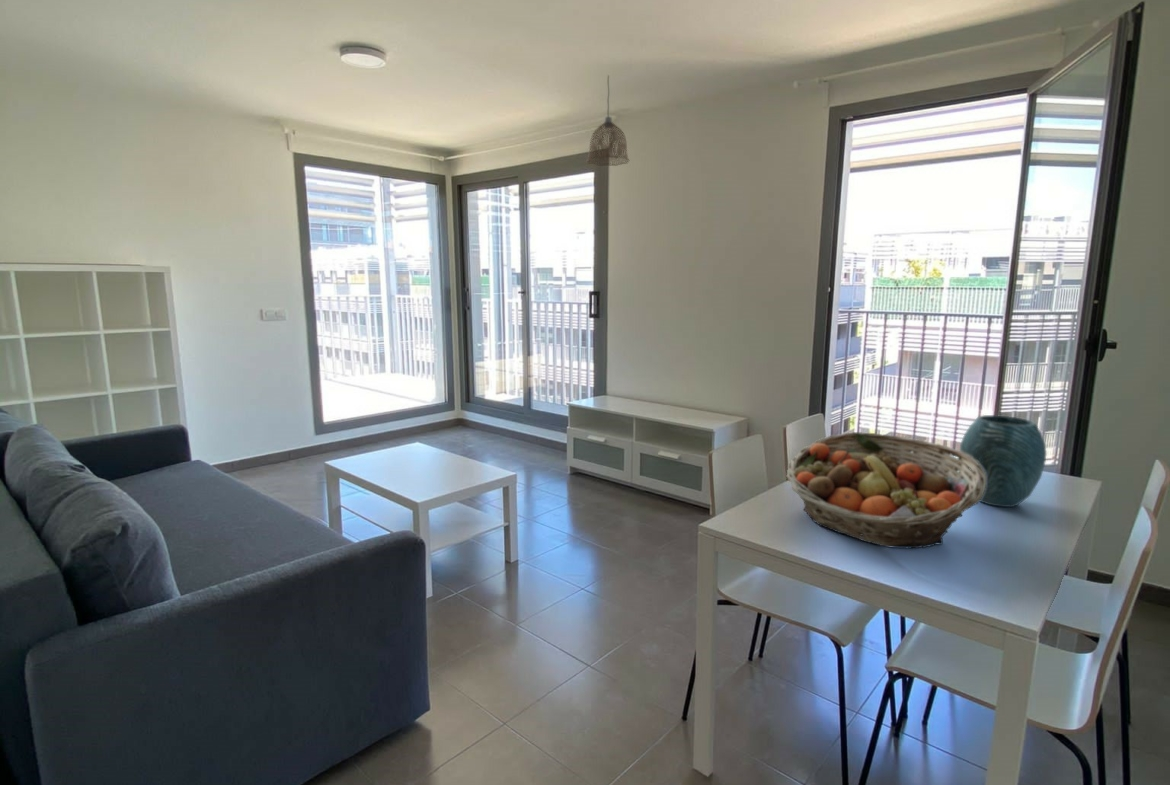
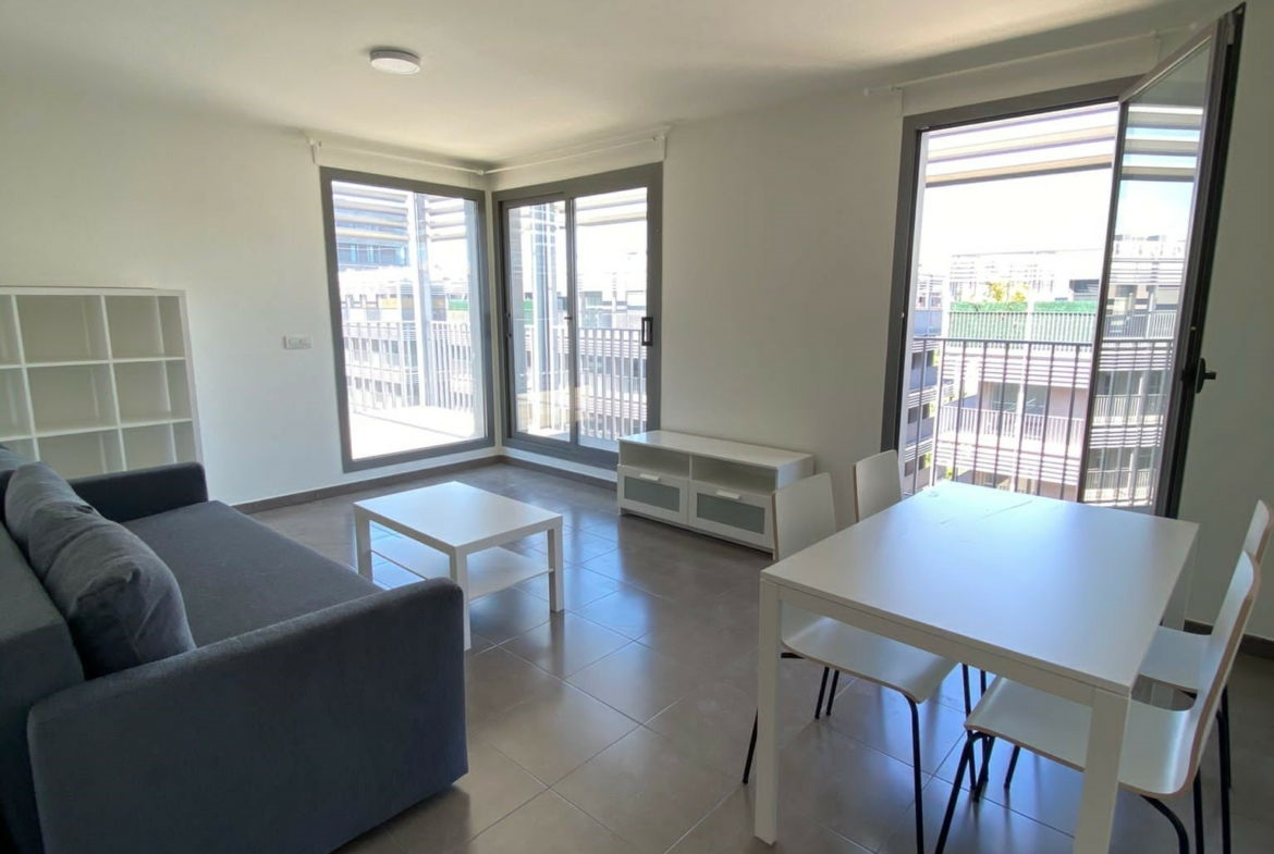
- pendant lamp [585,74,630,167]
- vase [959,414,1048,508]
- fruit basket [785,431,986,549]
